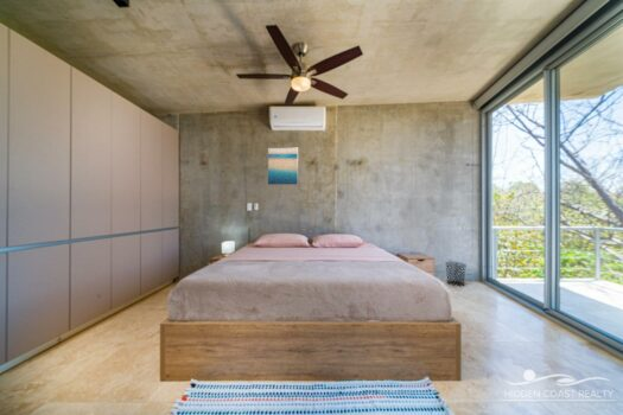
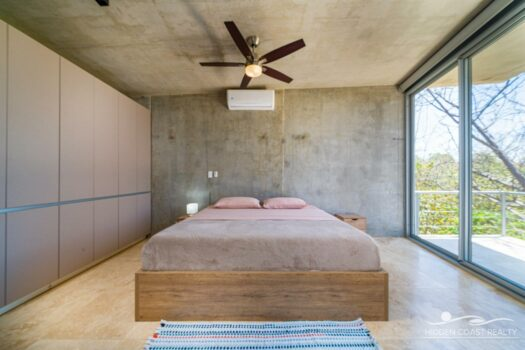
- waste bin [444,261,468,287]
- wall art [266,146,299,186]
